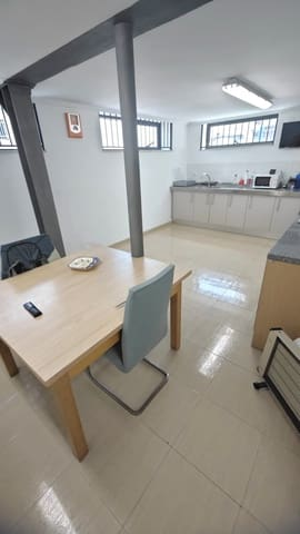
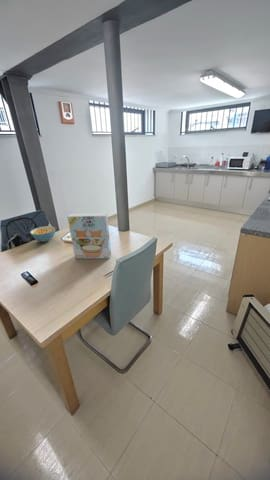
+ cereal bowl [29,225,56,243]
+ cereal box [67,212,112,260]
